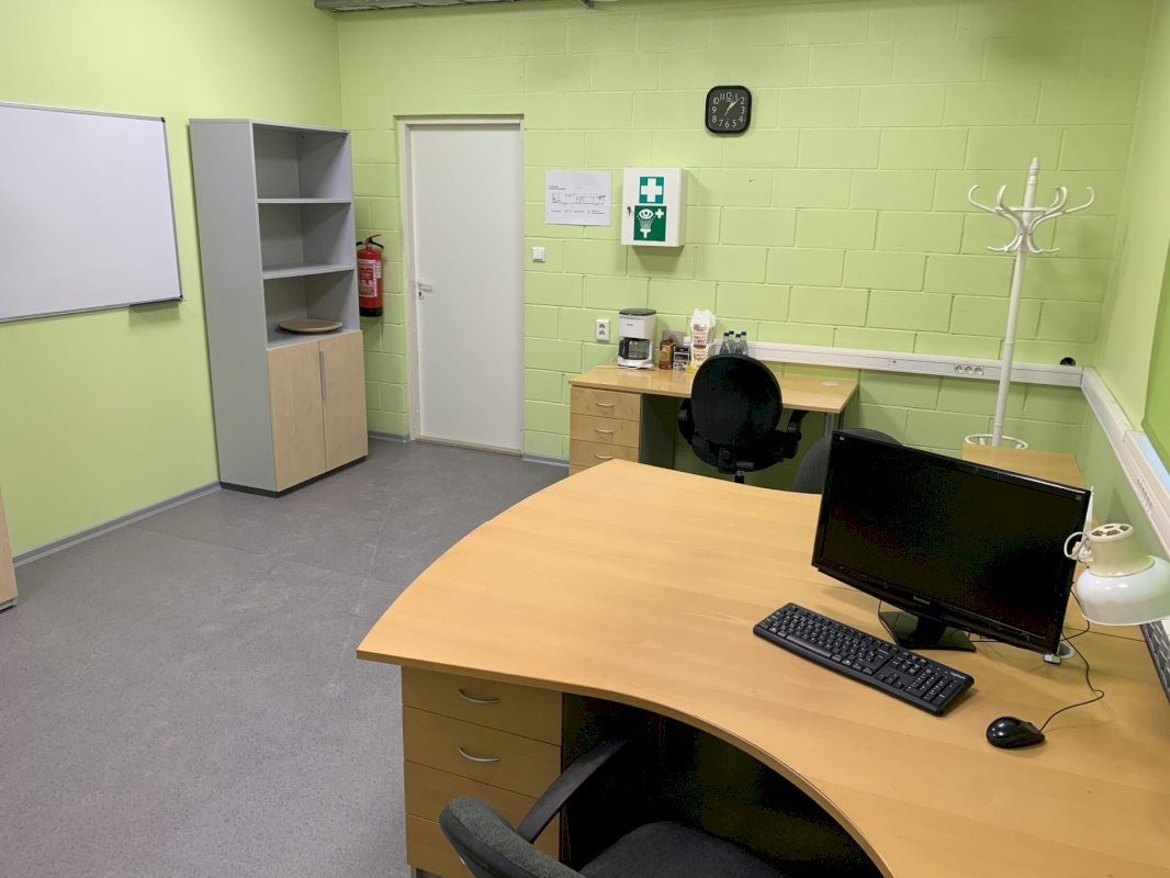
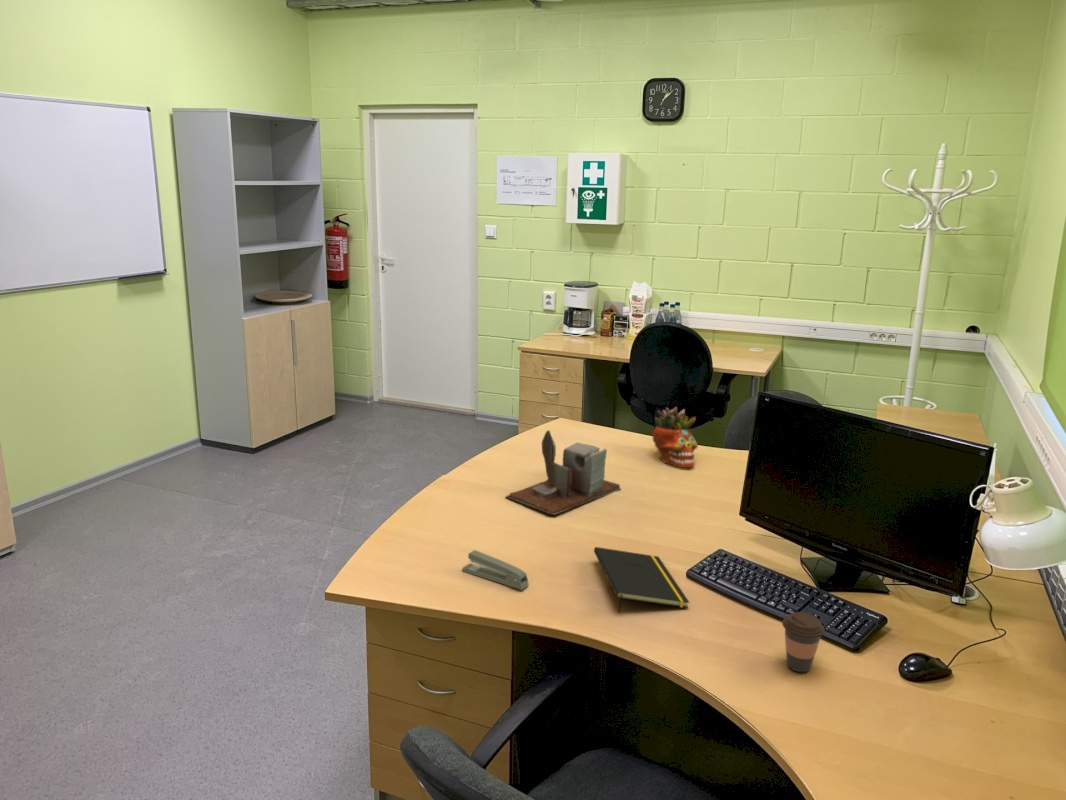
+ desk organizer [504,429,623,516]
+ succulent planter [652,406,699,469]
+ notepad [593,546,690,614]
+ stapler [461,549,530,591]
+ coffee cup [781,611,826,673]
